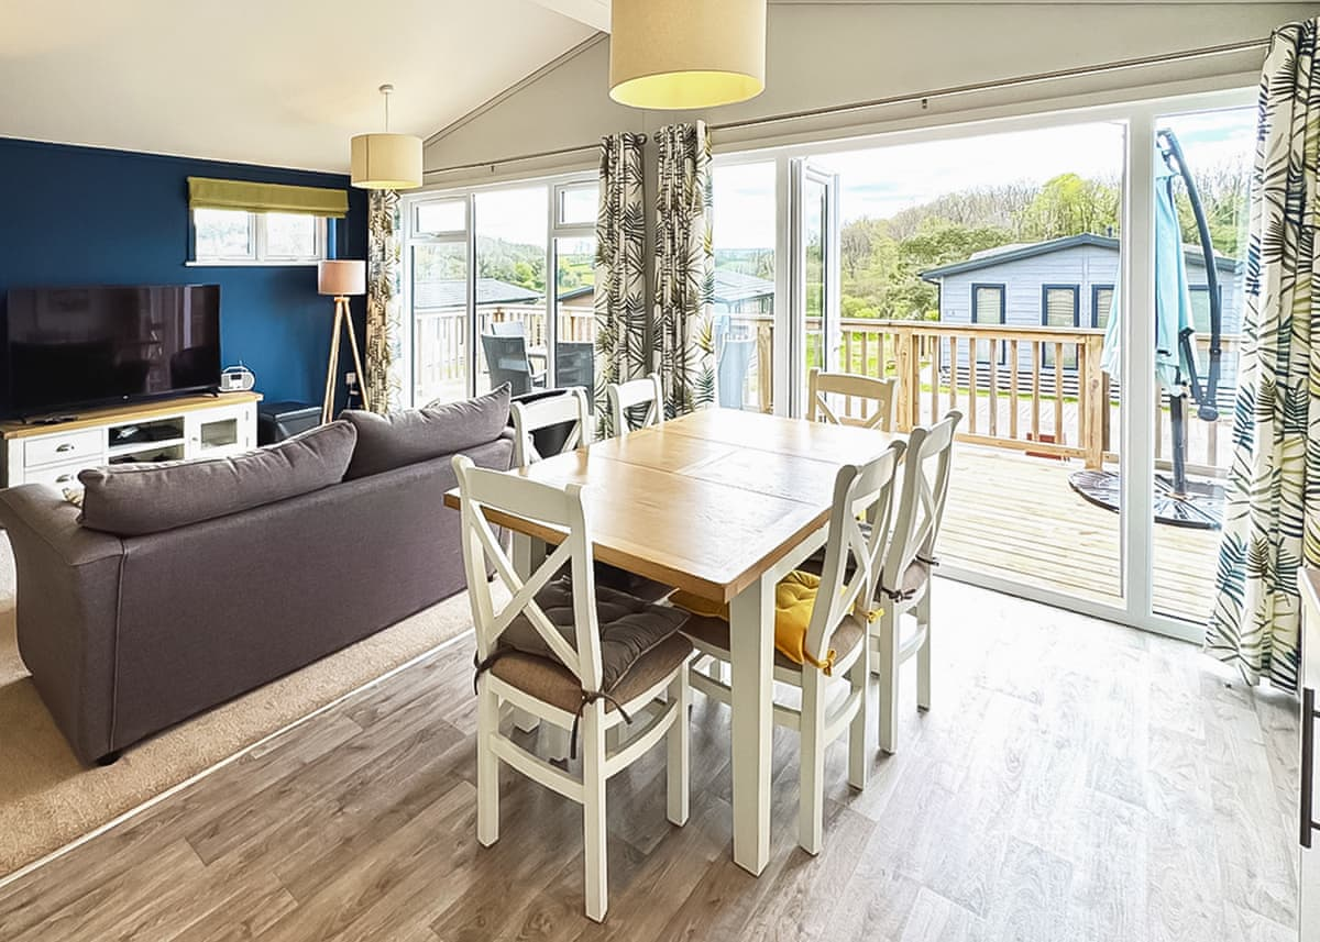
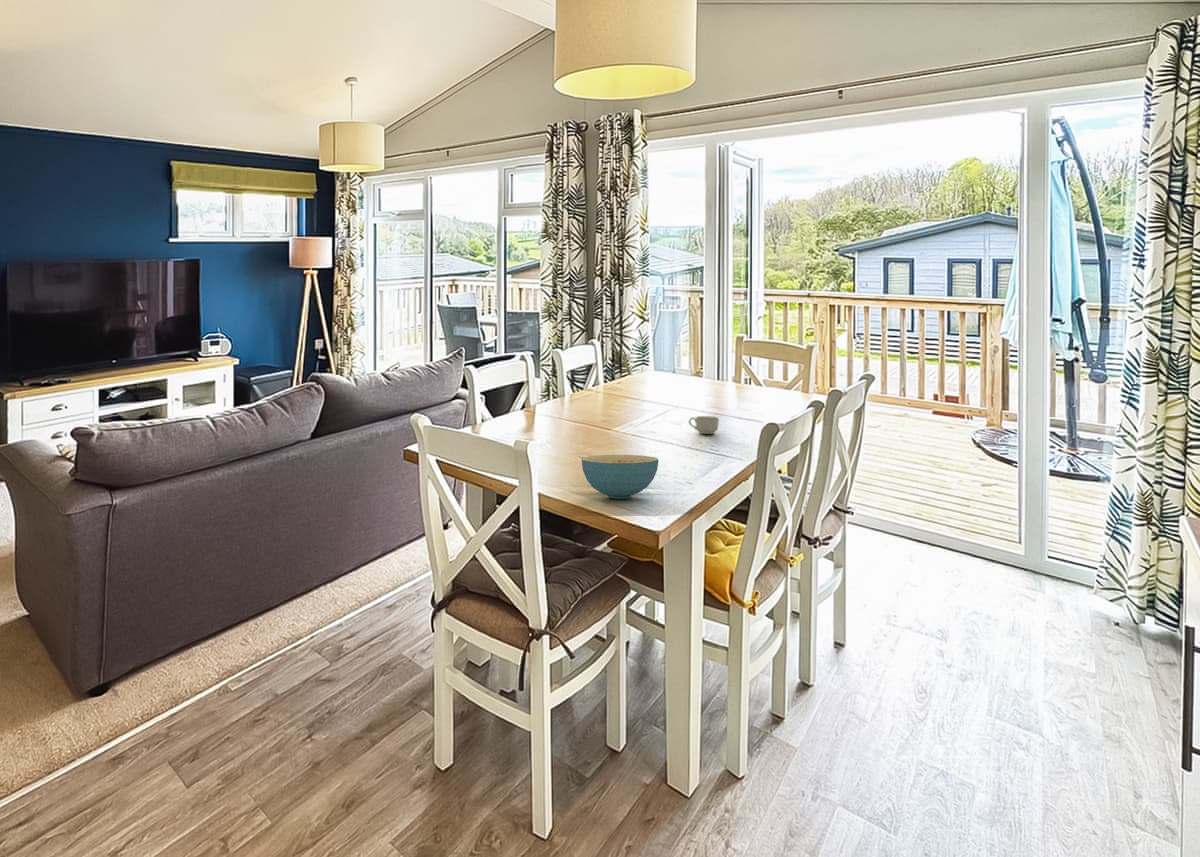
+ cereal bowl [581,454,660,500]
+ cup [688,415,720,435]
